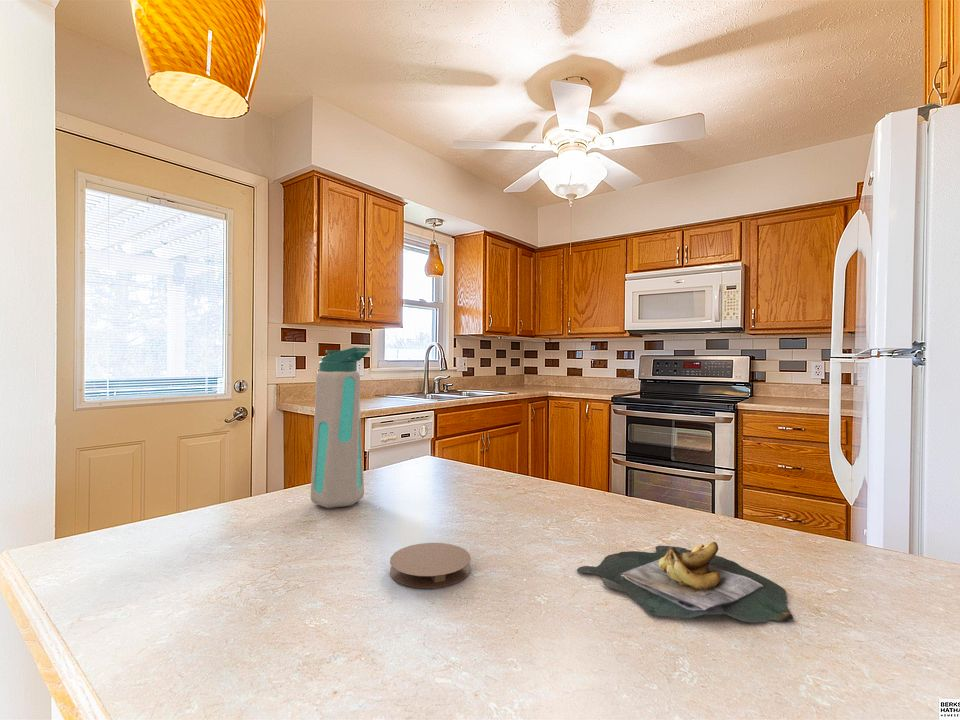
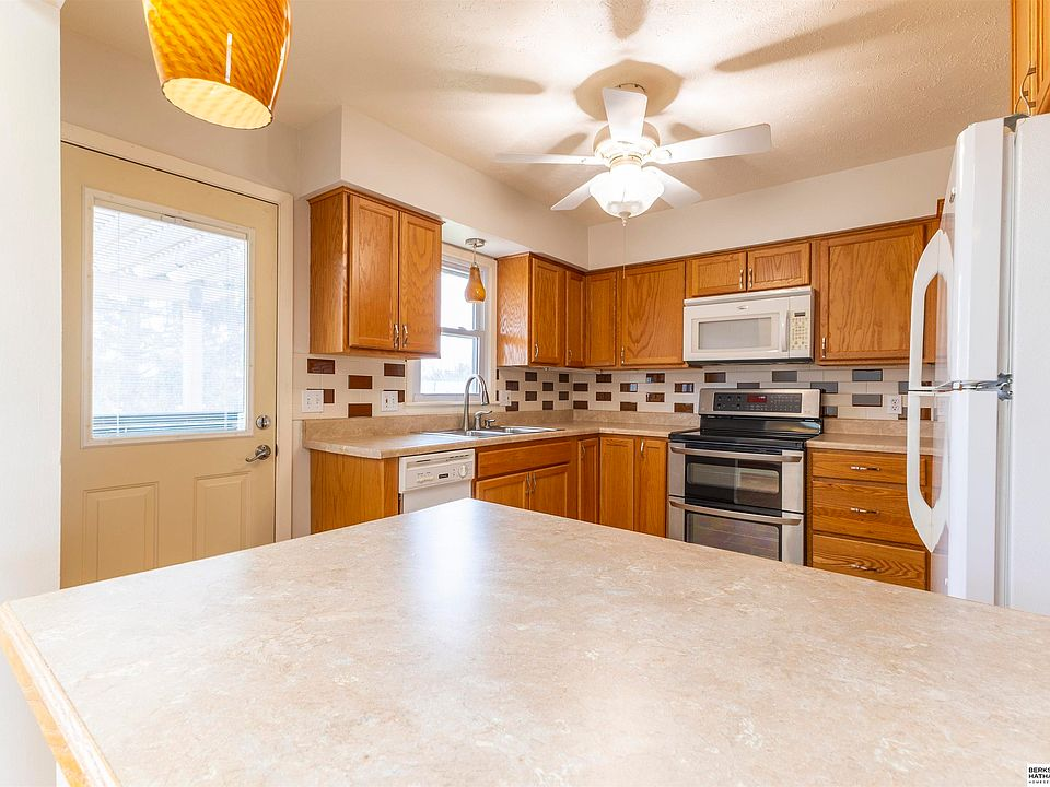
- banana bunch [576,541,794,624]
- water bottle [309,346,371,509]
- coaster [389,542,472,589]
